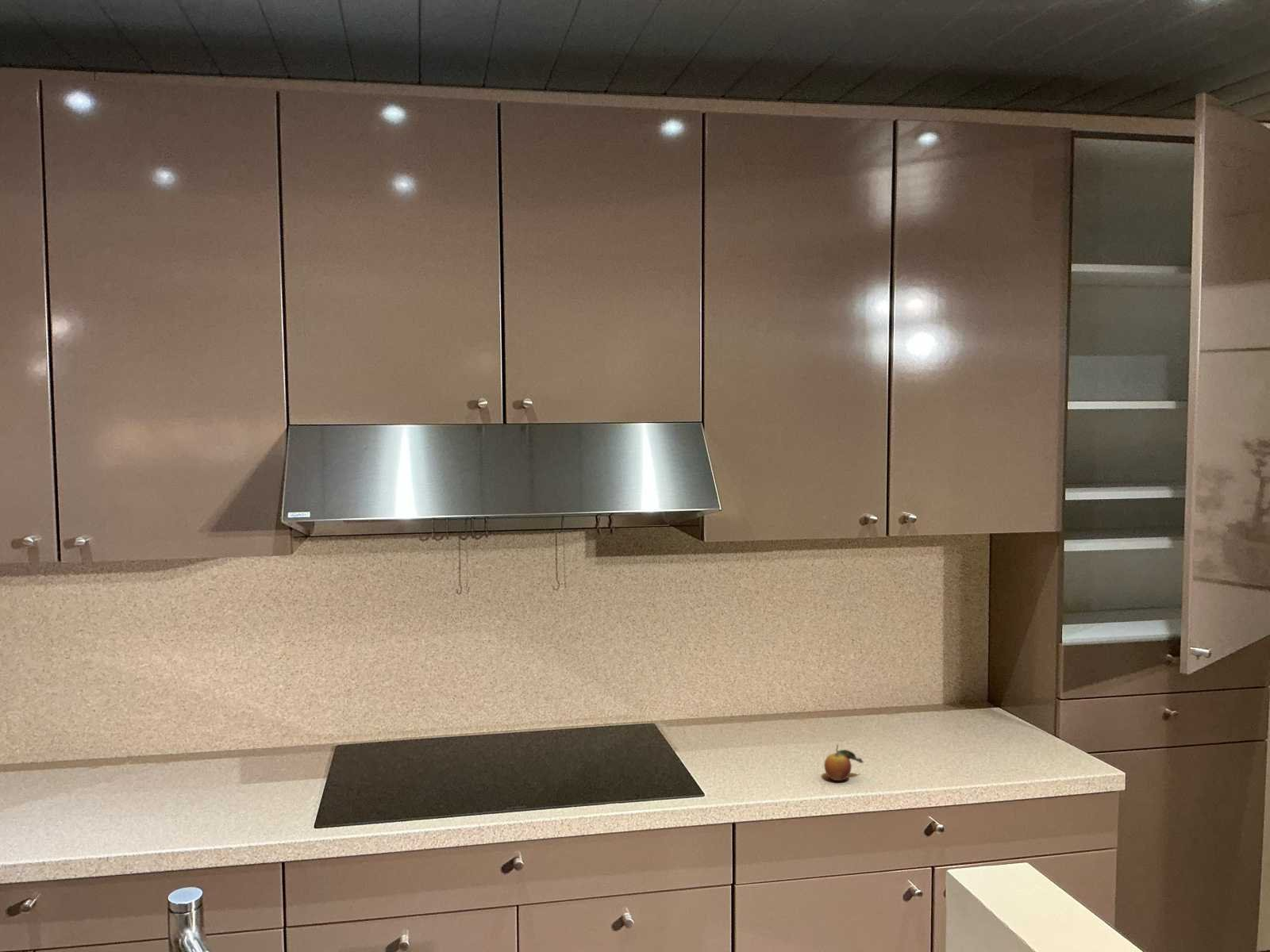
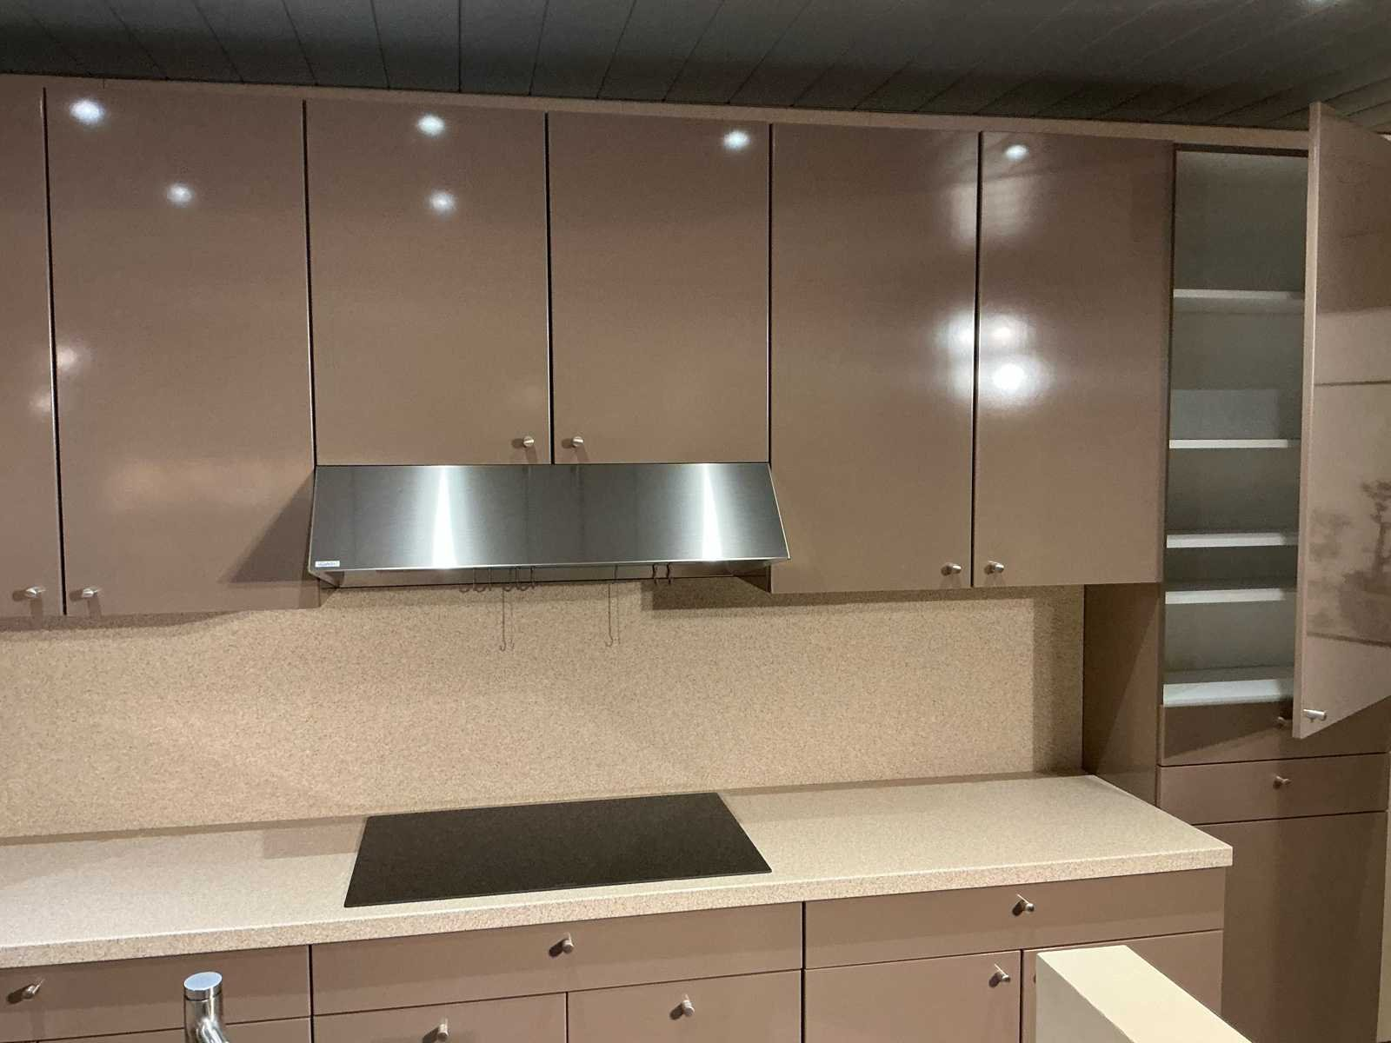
- fruit [823,744,864,781]
